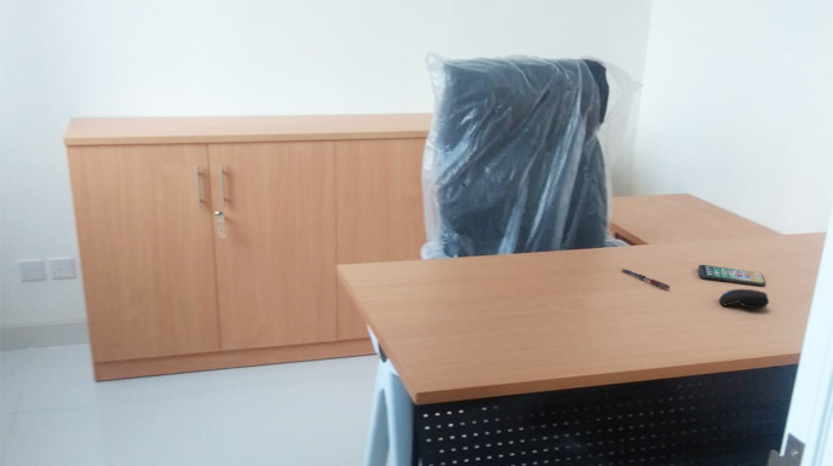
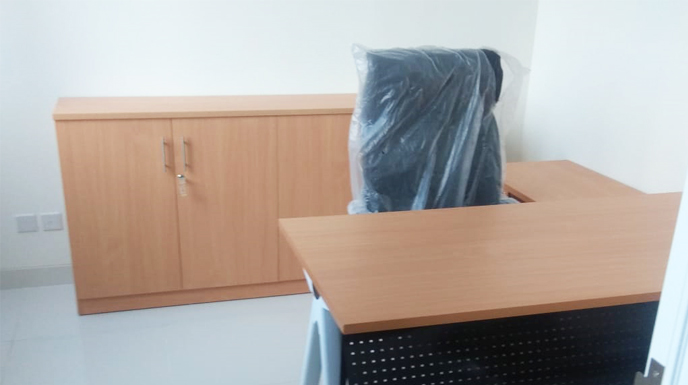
- computer mouse [718,288,770,310]
- smartphone [697,264,766,287]
- pen [621,267,671,289]
